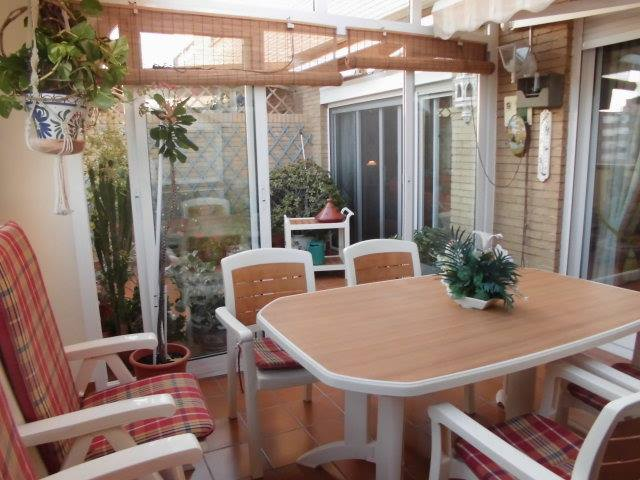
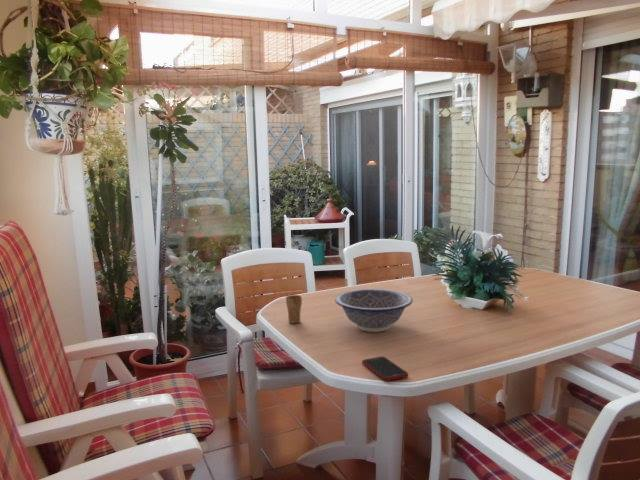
+ decorative bowl [334,288,414,333]
+ cup [284,290,303,324]
+ cell phone [361,355,409,382]
